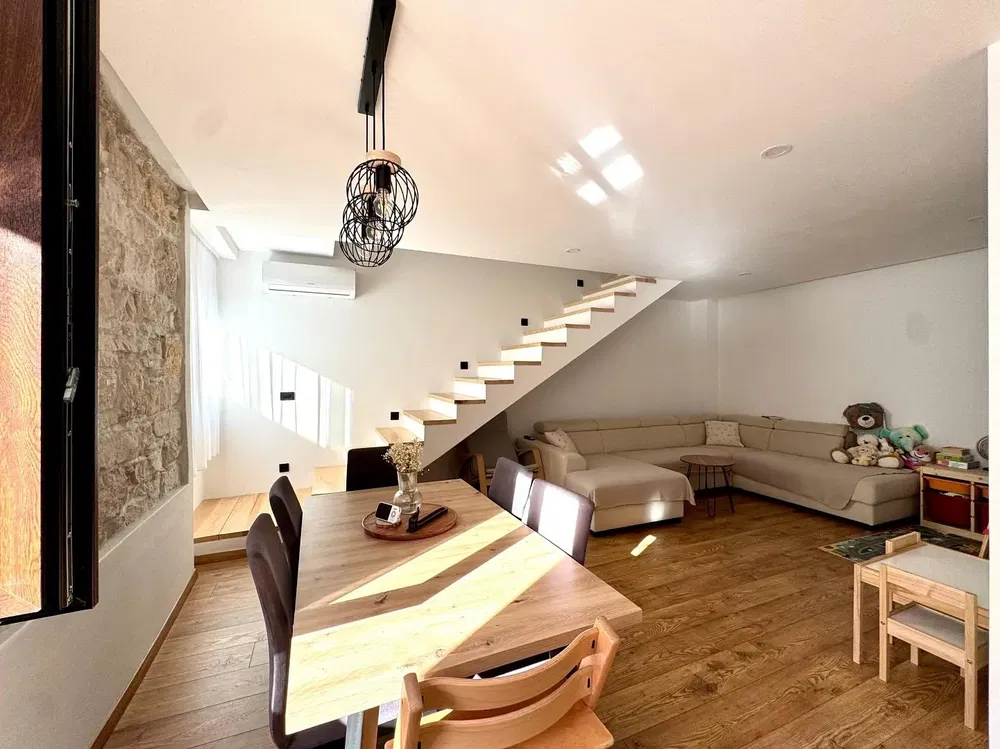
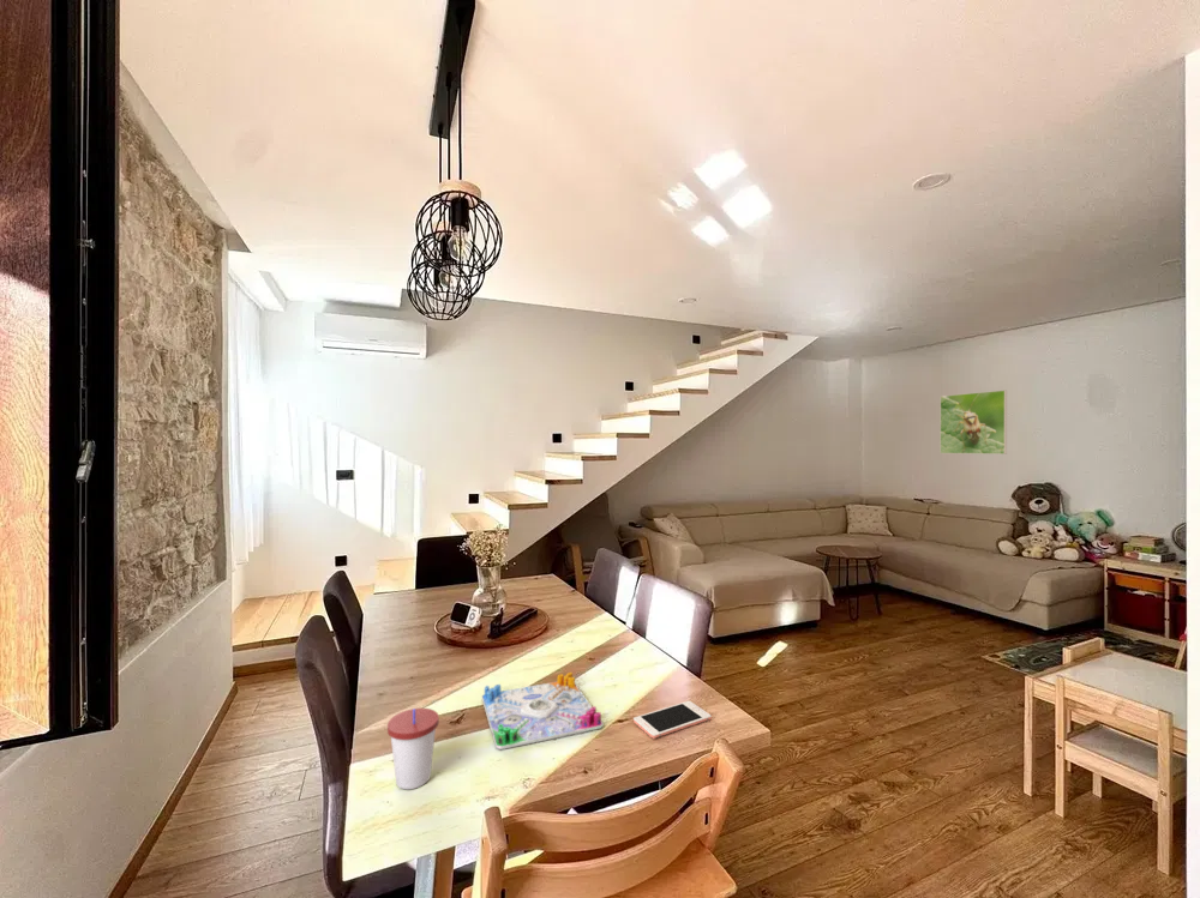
+ board game [481,671,605,751]
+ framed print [938,388,1008,456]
+ cell phone [632,700,713,740]
+ cup [386,707,439,790]
